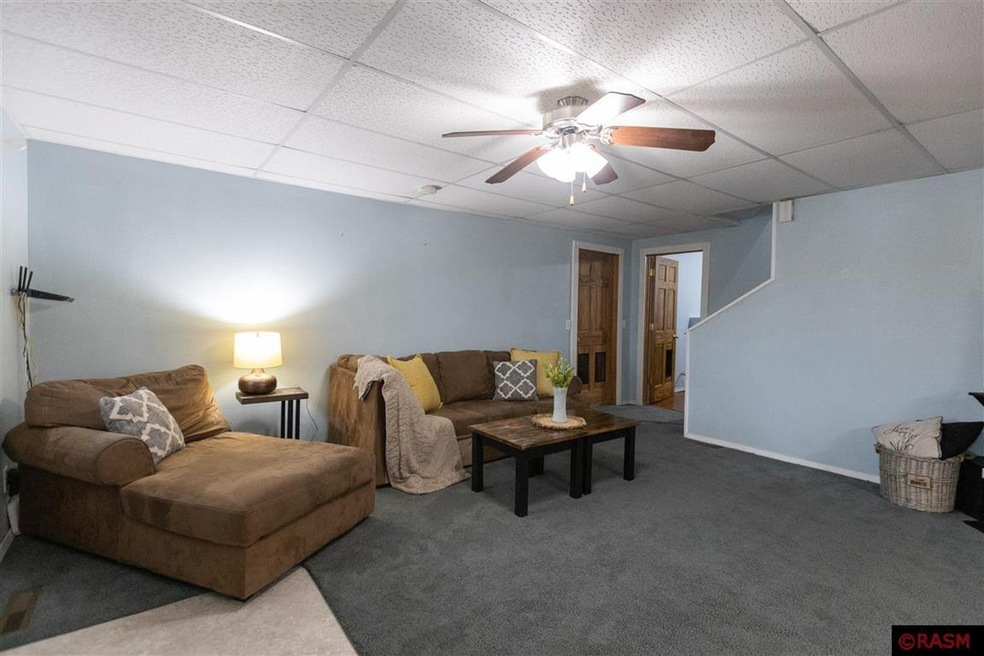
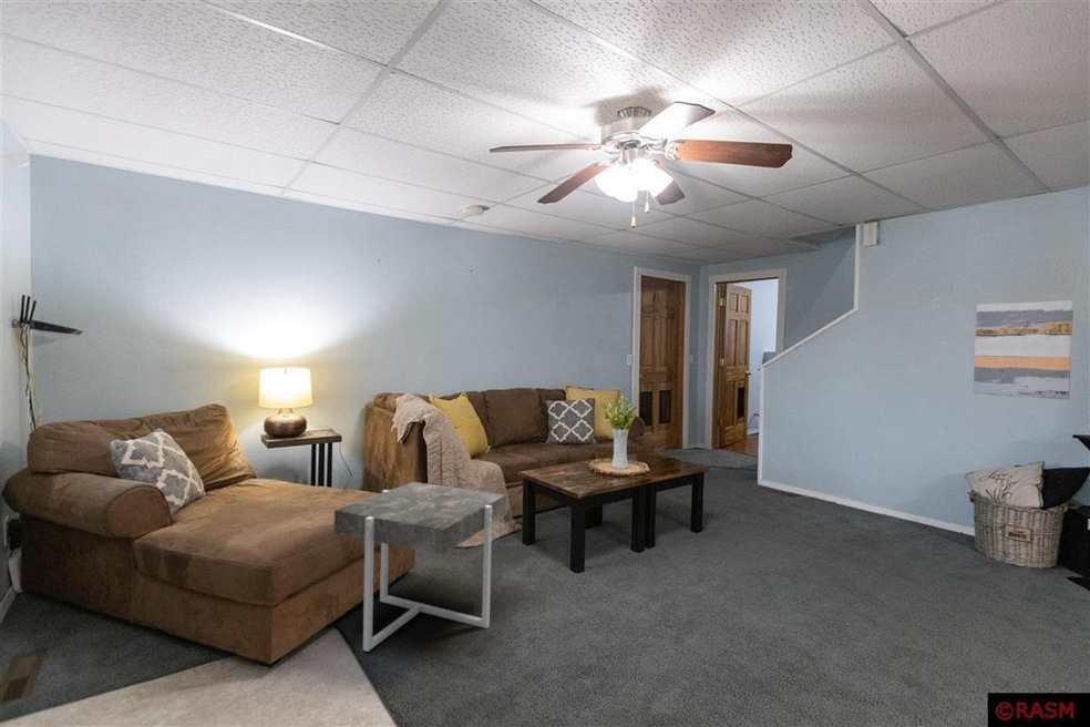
+ side table [333,481,507,653]
+ wall art [971,299,1074,400]
